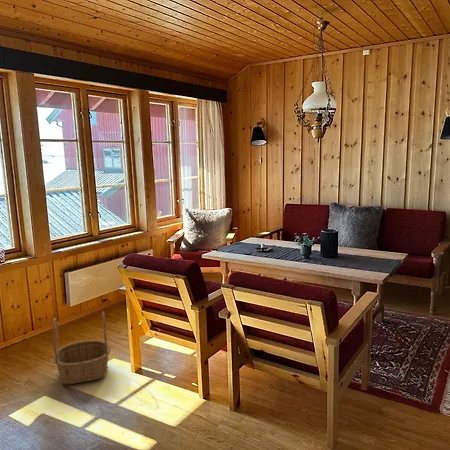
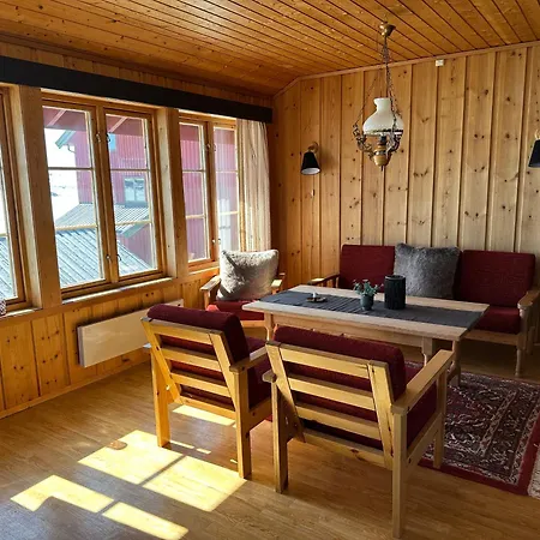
- basket [52,310,112,385]
